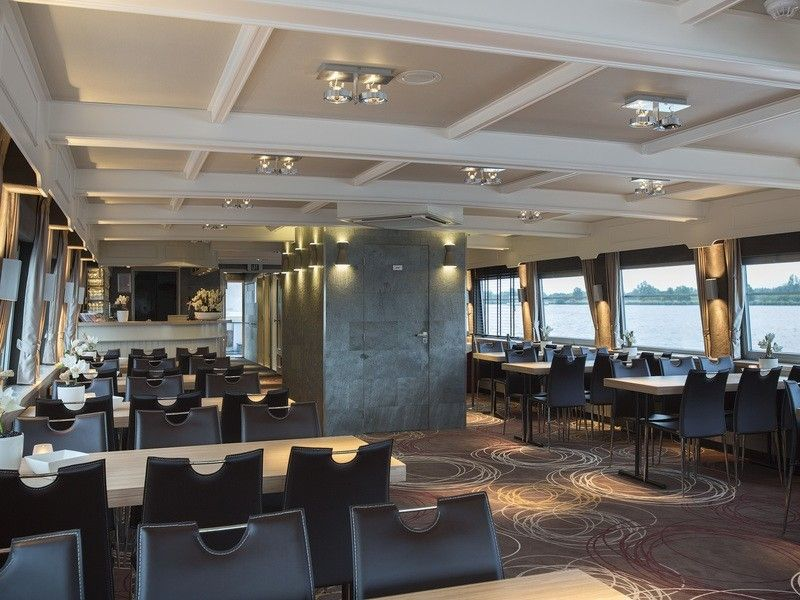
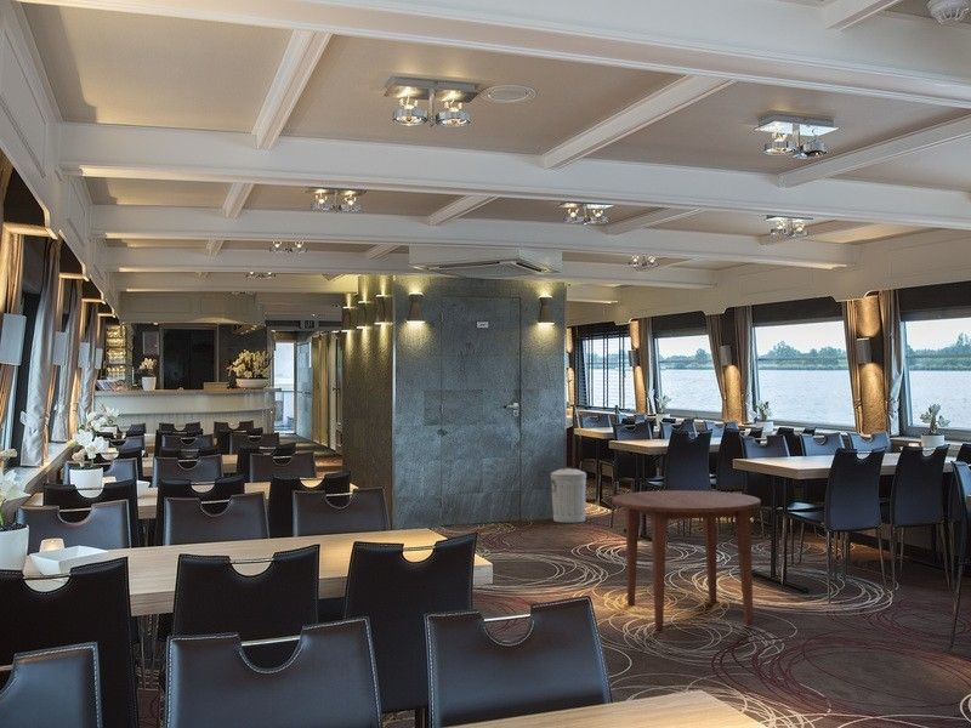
+ dining table [611,489,762,631]
+ trash can [549,466,589,524]
